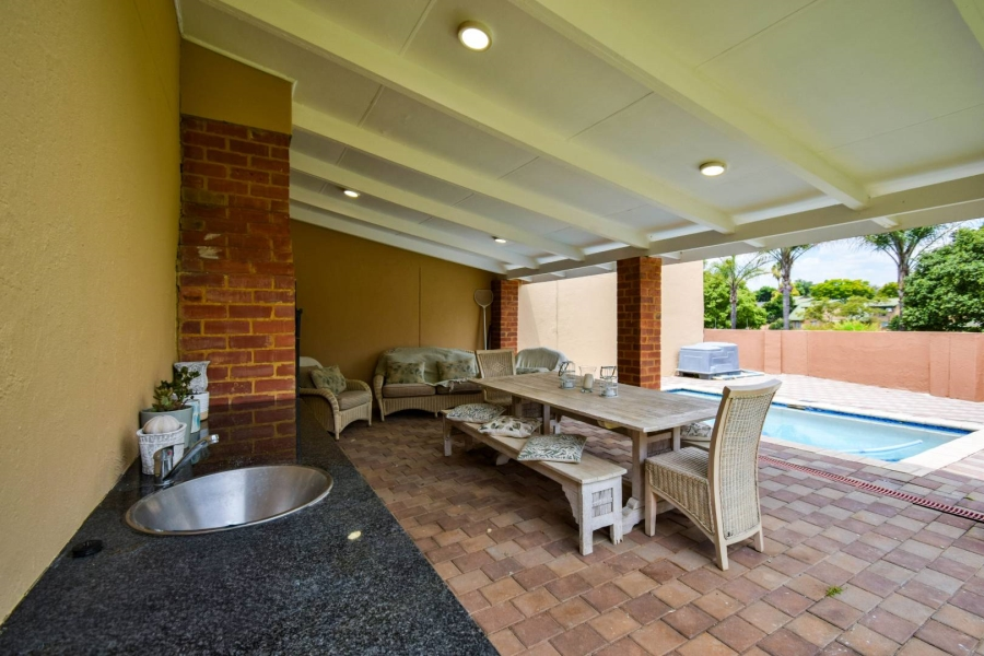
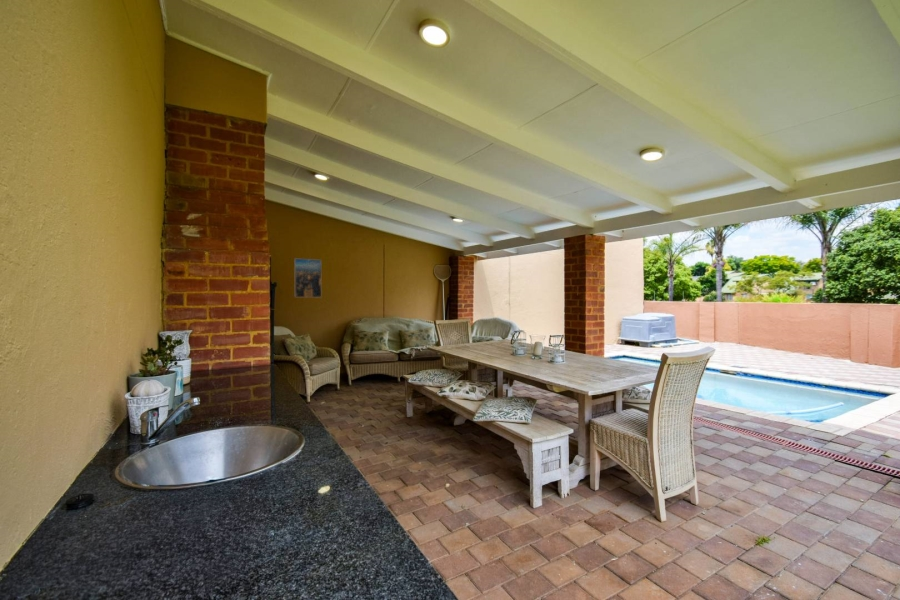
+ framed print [294,258,322,298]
